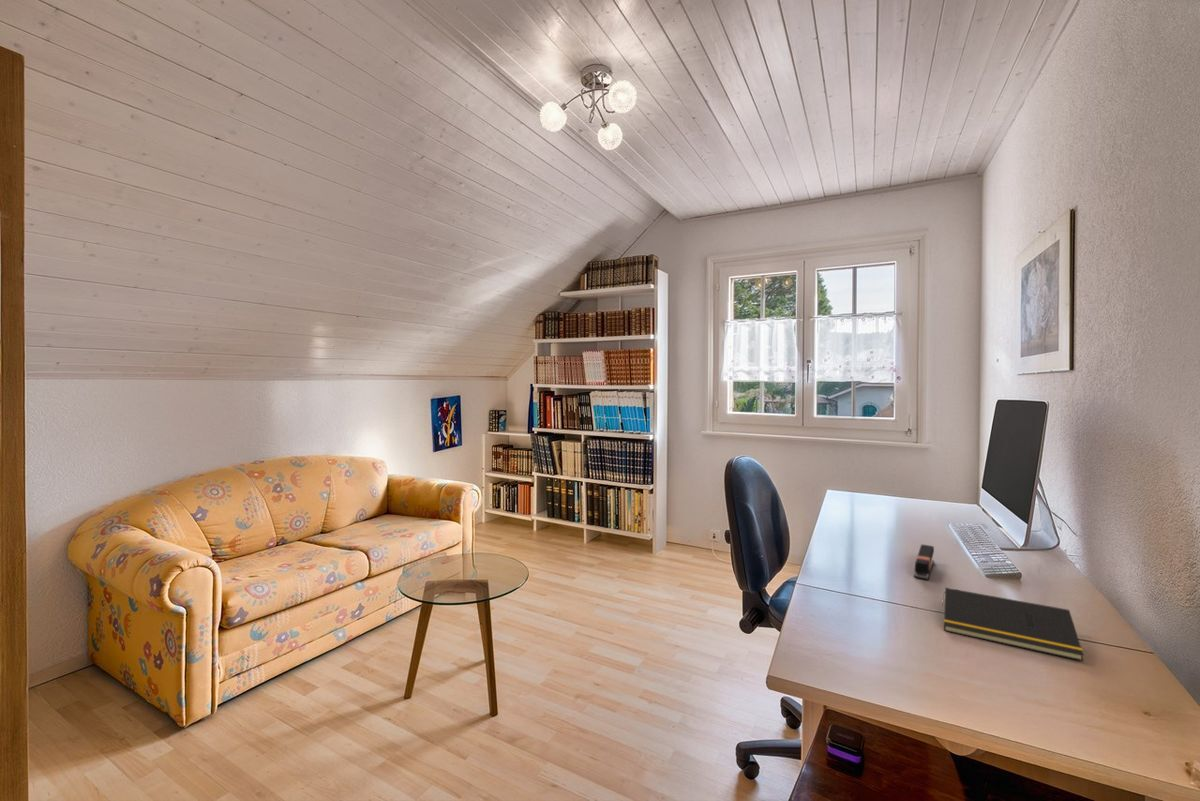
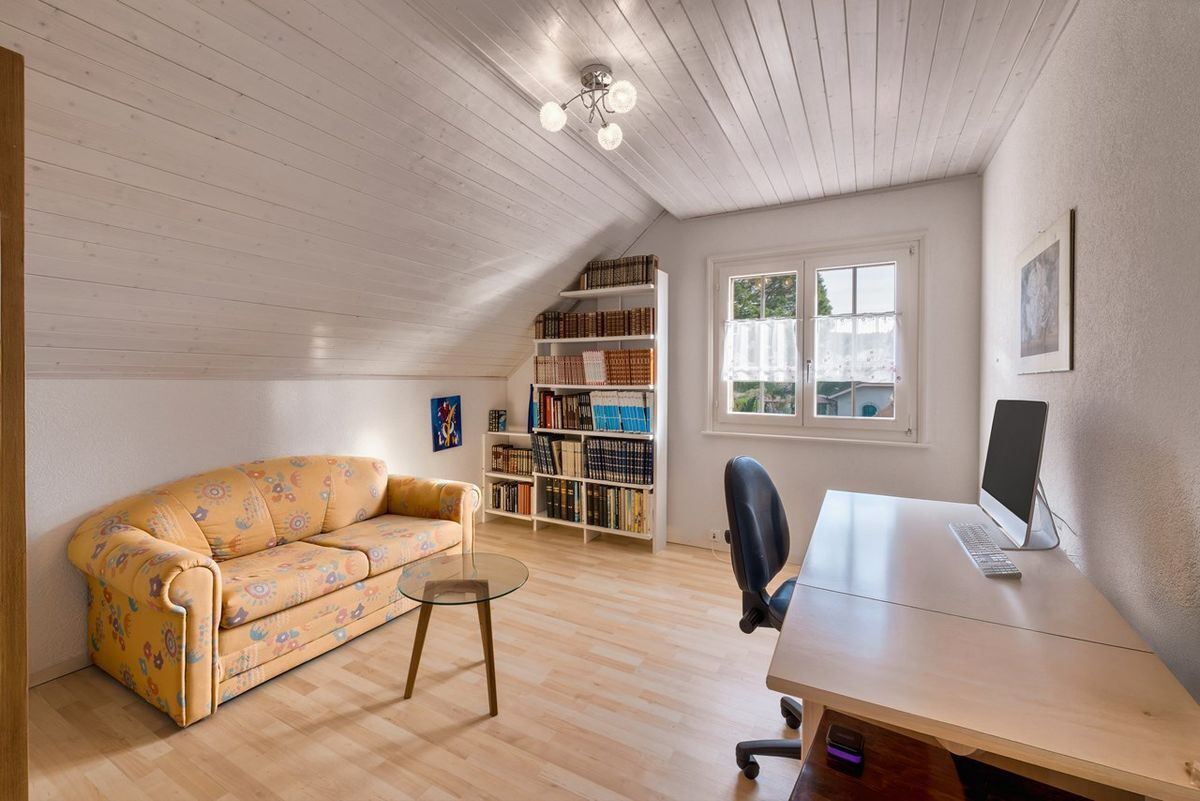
- stapler [913,544,935,581]
- notepad [941,587,1085,662]
